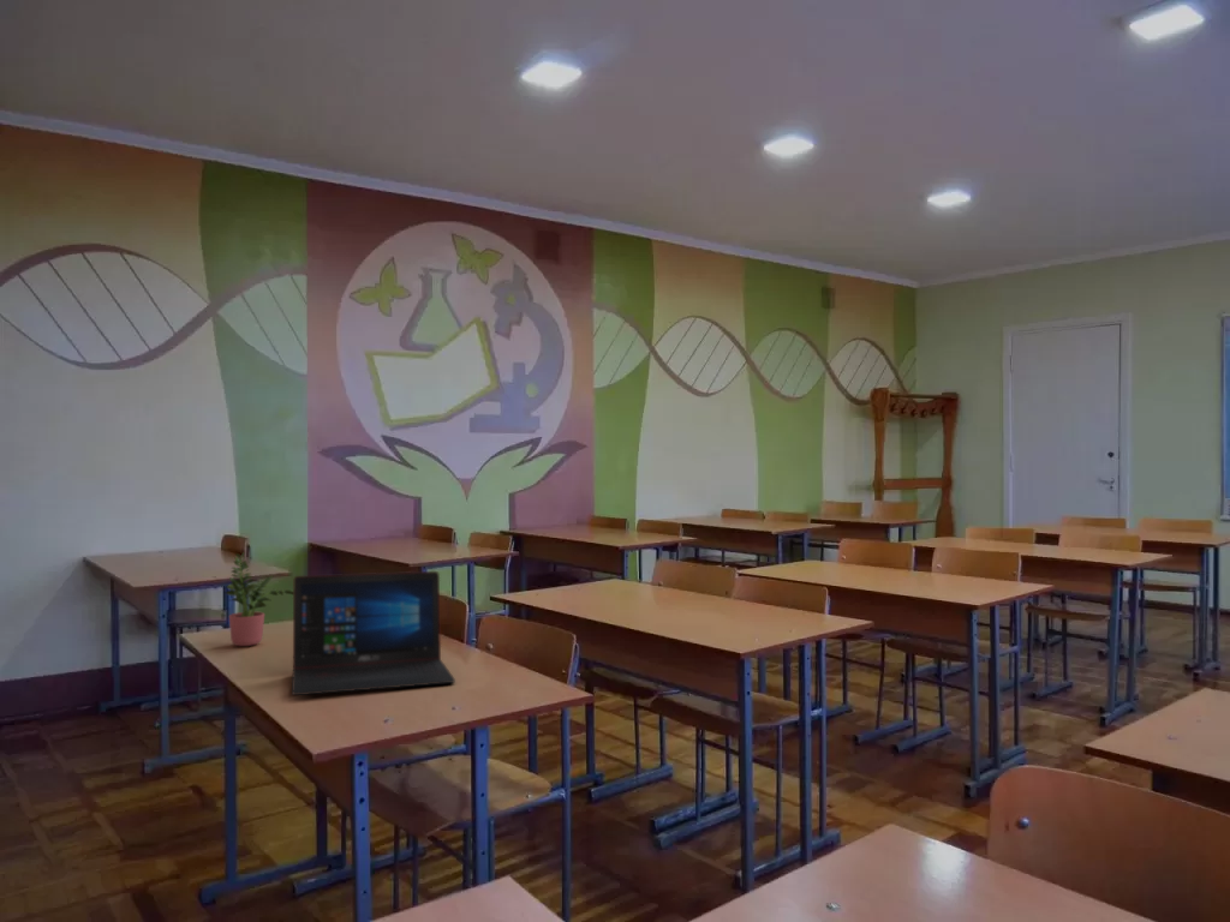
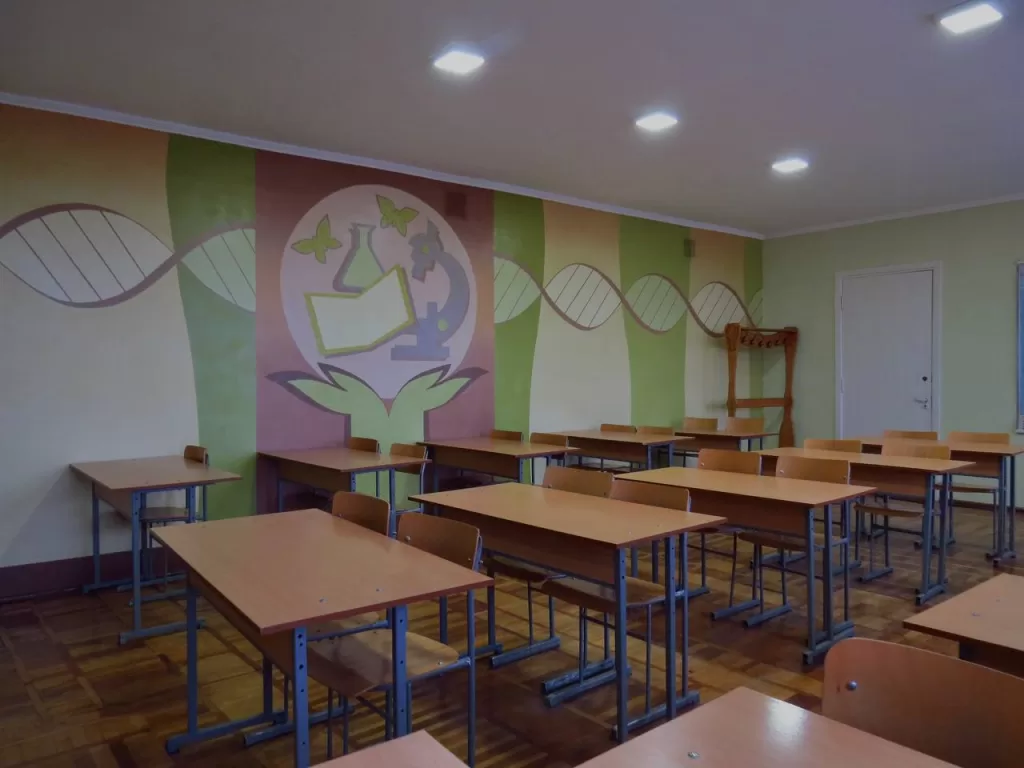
- laptop [291,570,456,696]
- potted plant [225,551,293,647]
